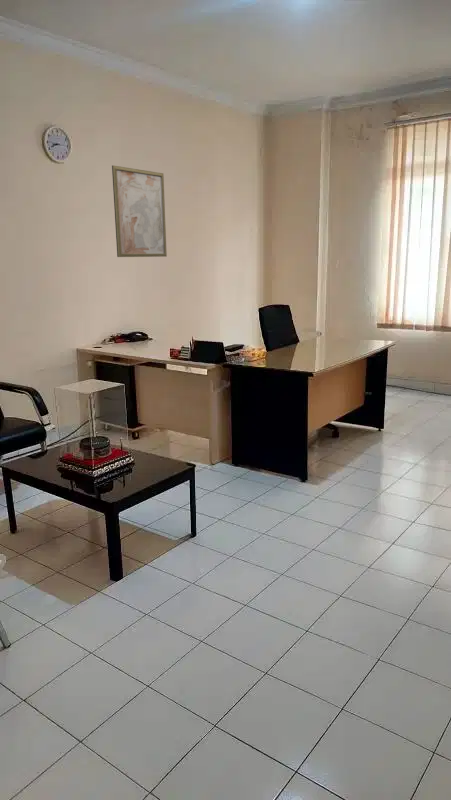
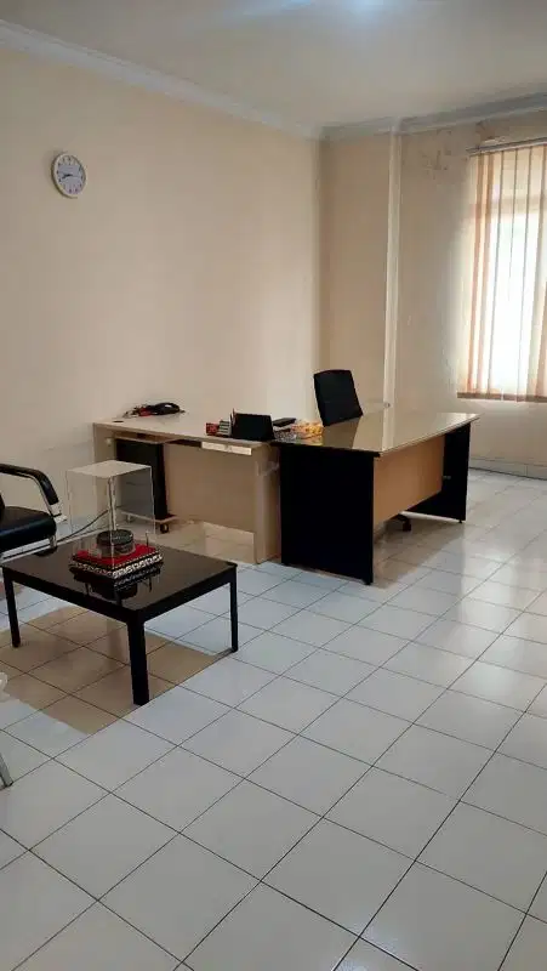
- wall art [111,165,168,258]
